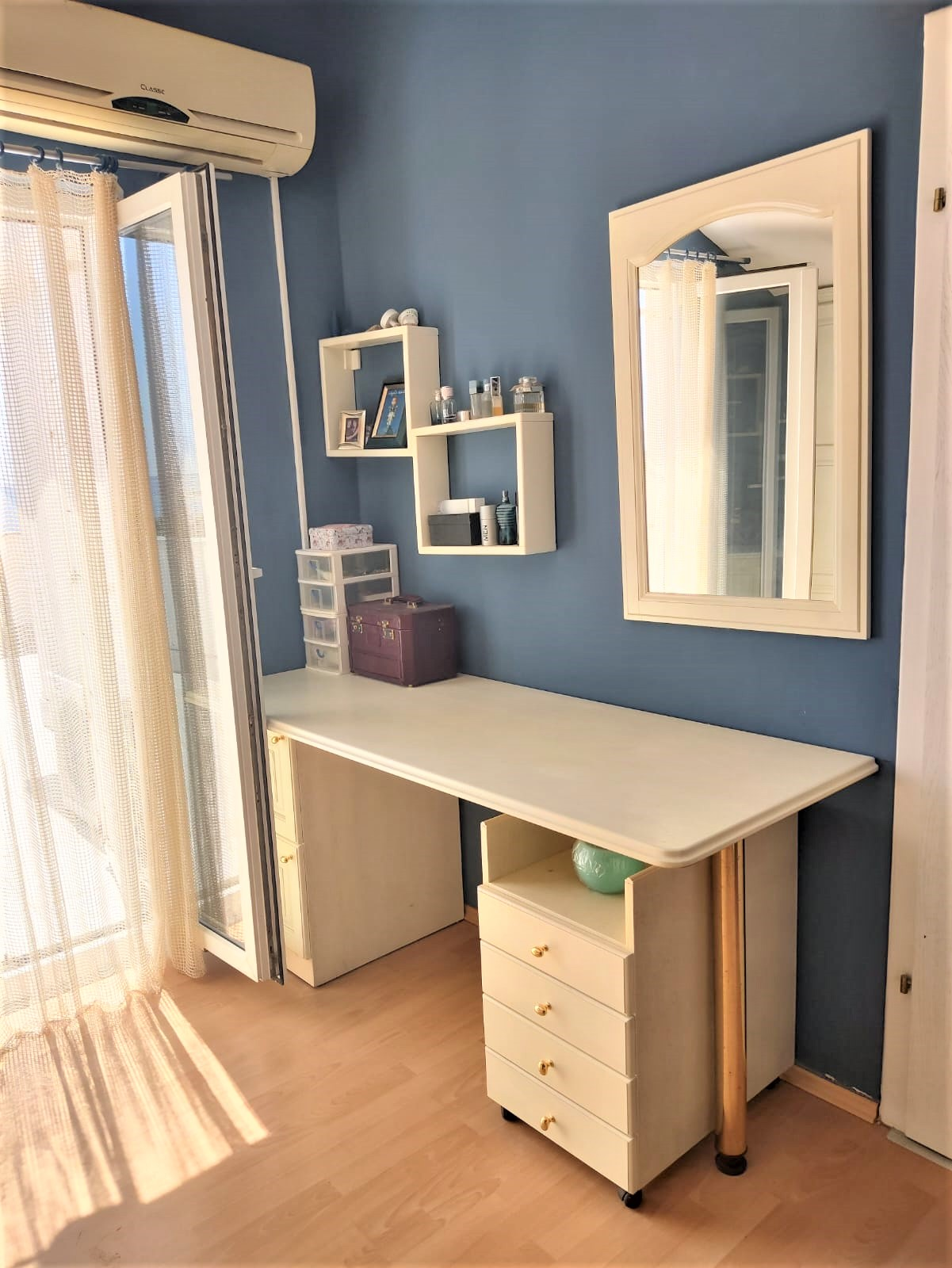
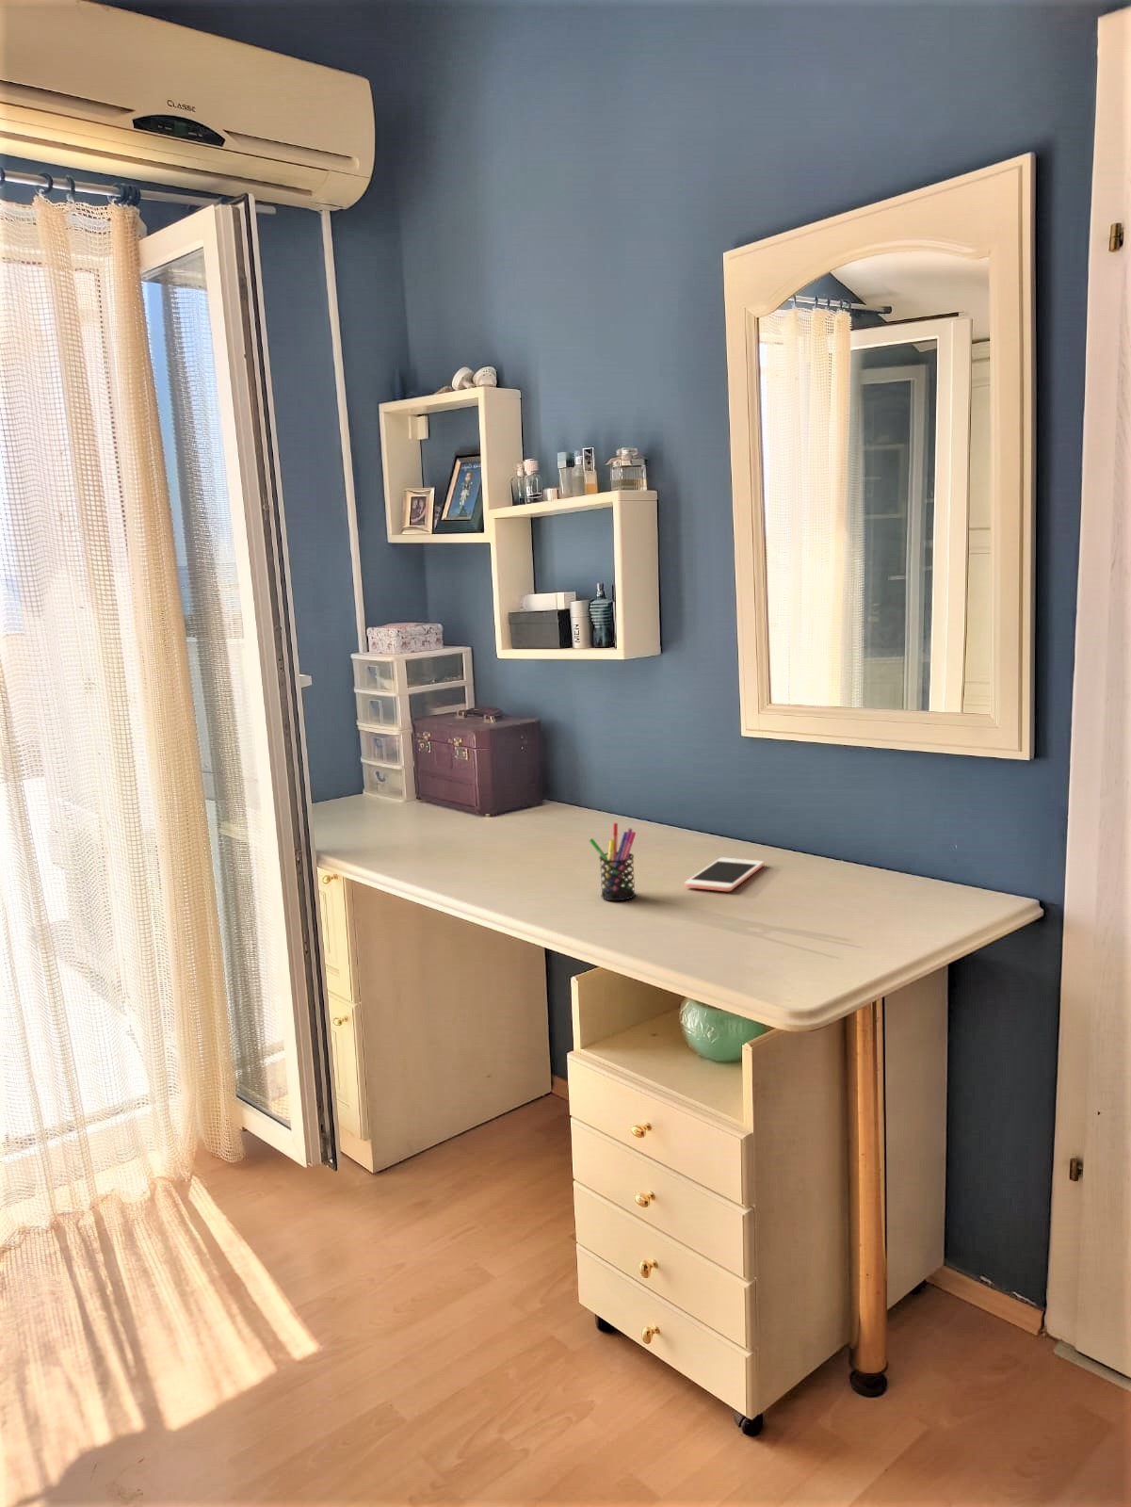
+ pen holder [588,822,637,901]
+ cell phone [683,857,765,891]
